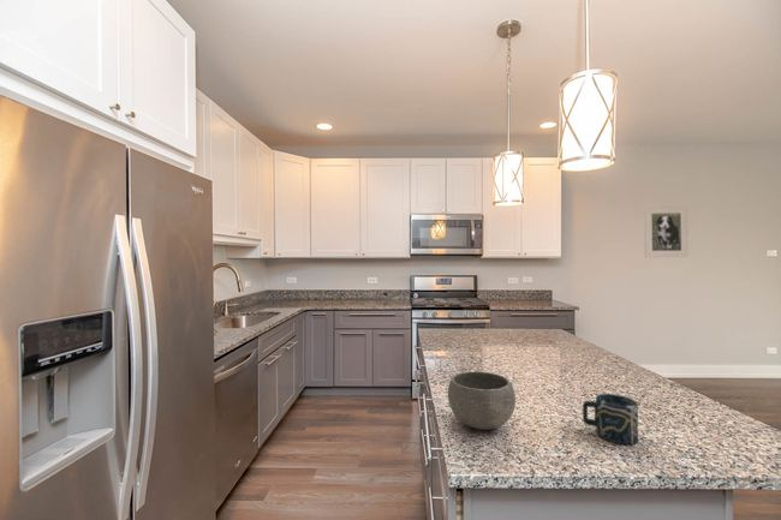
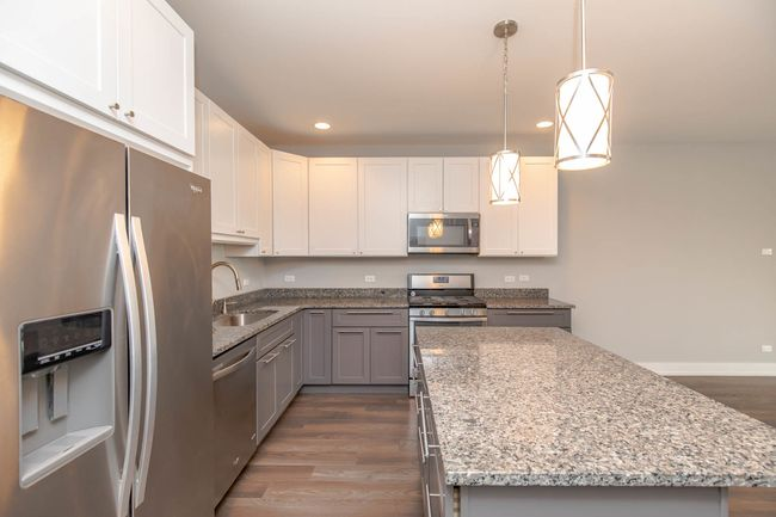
- cup [582,393,639,446]
- bowl [447,370,517,431]
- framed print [643,205,690,258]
